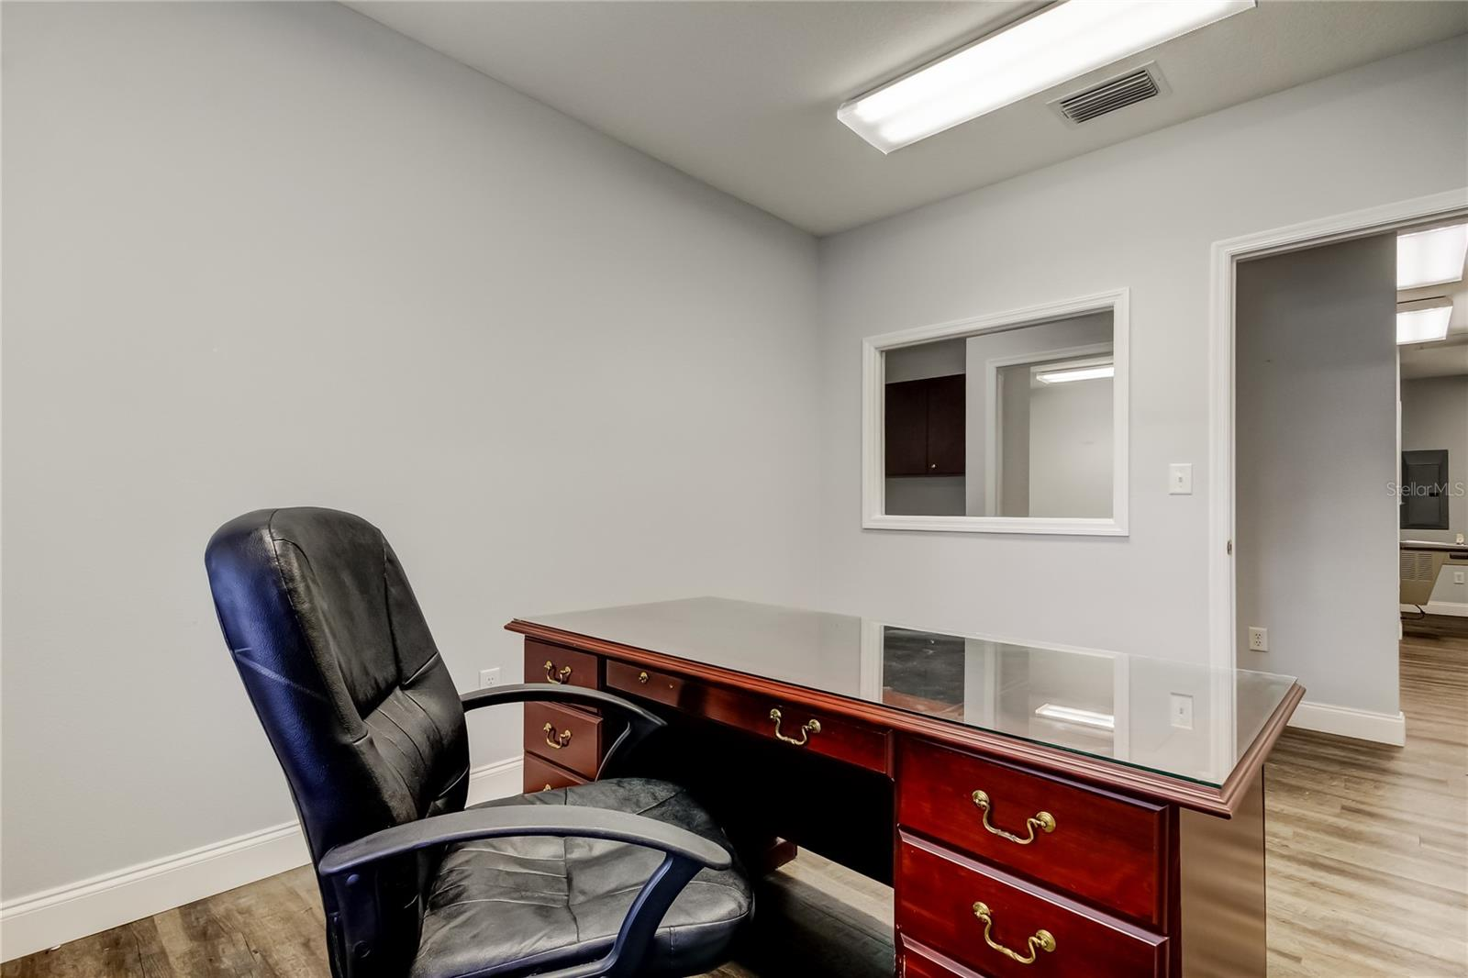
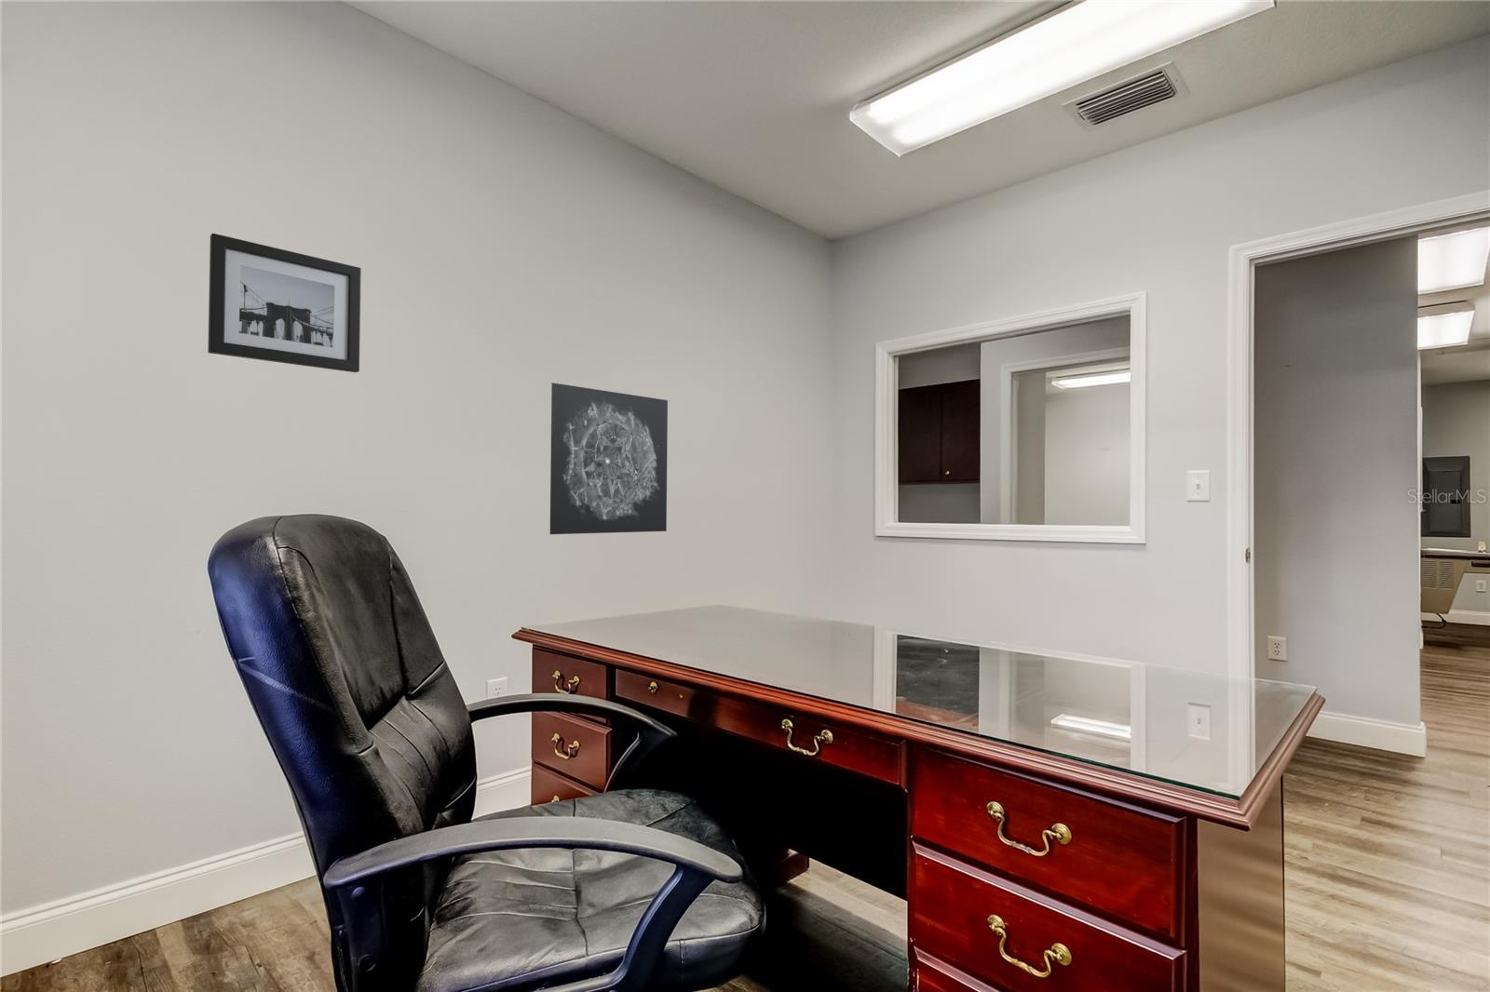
+ terrain map [549,382,669,535]
+ wall art [207,232,362,373]
